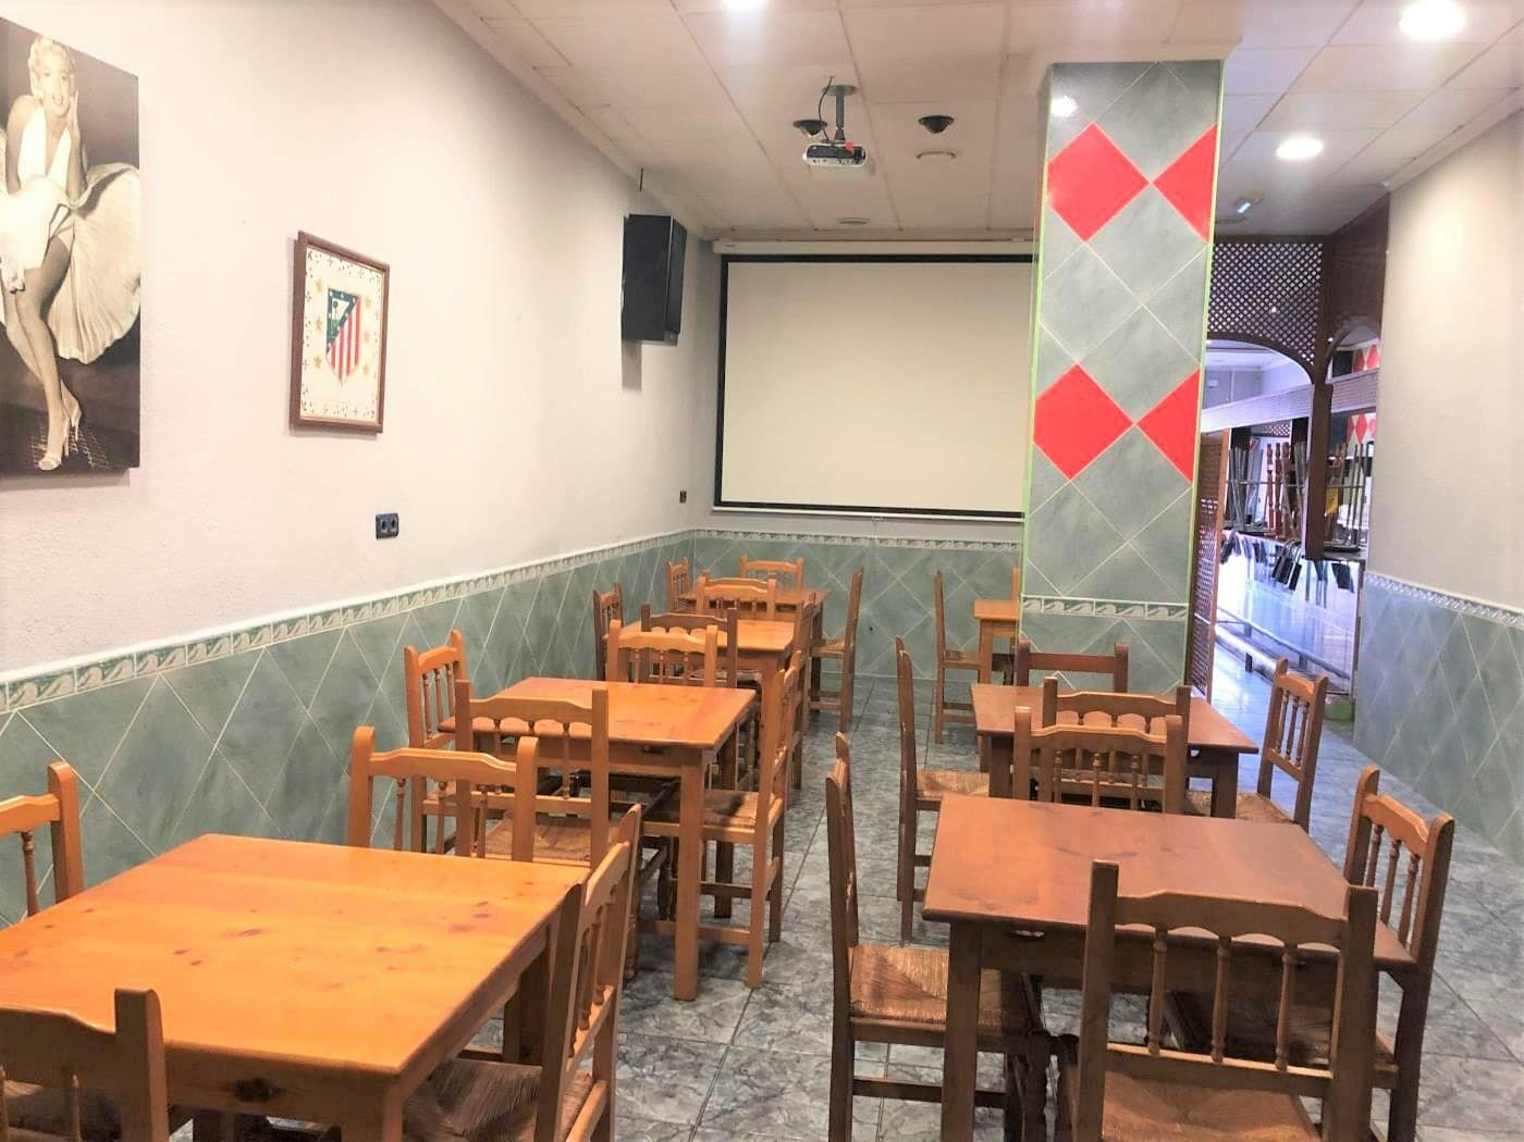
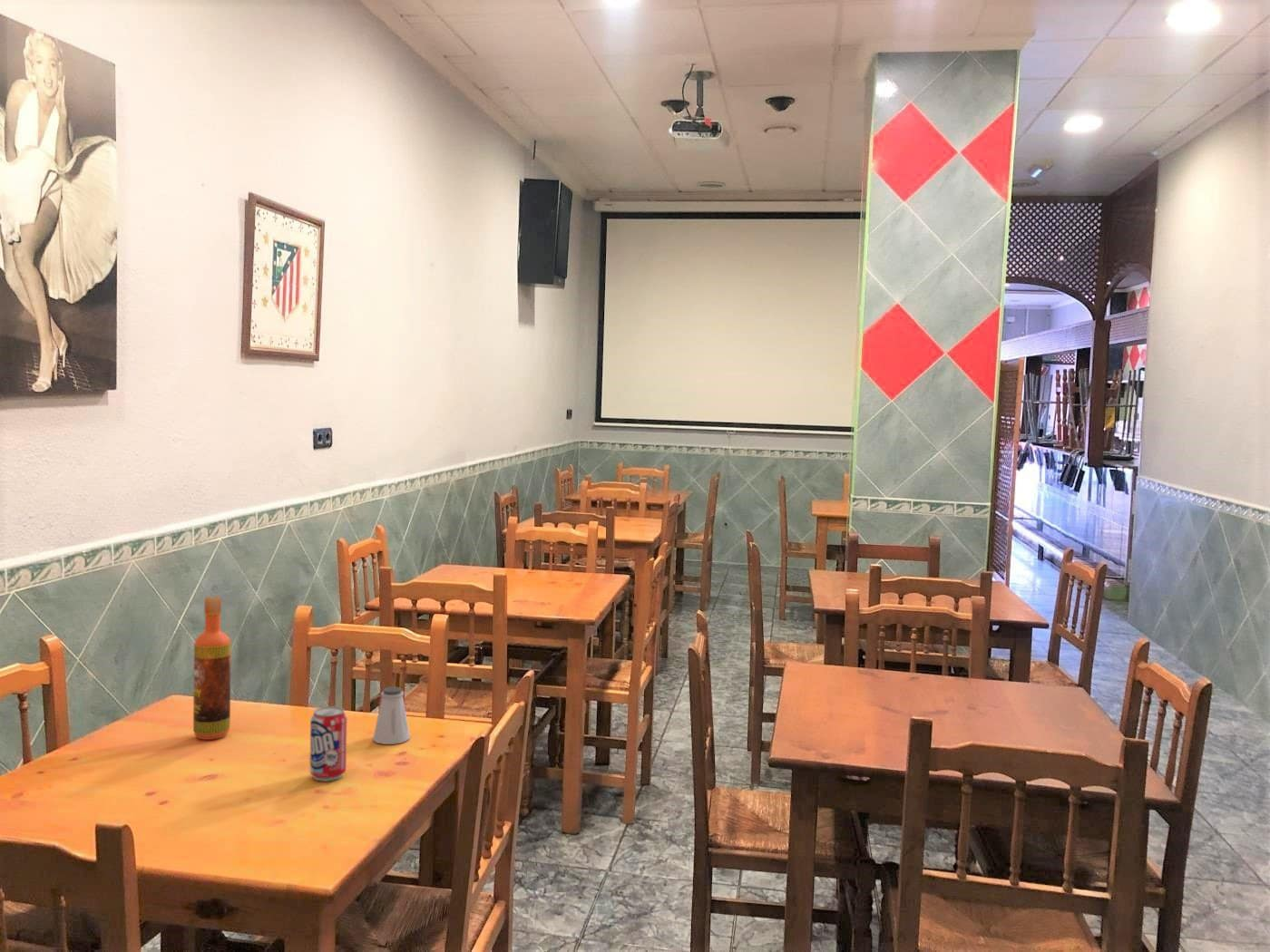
+ hot sauce [192,595,231,741]
+ saltshaker [372,686,411,745]
+ beverage can [309,705,348,782]
